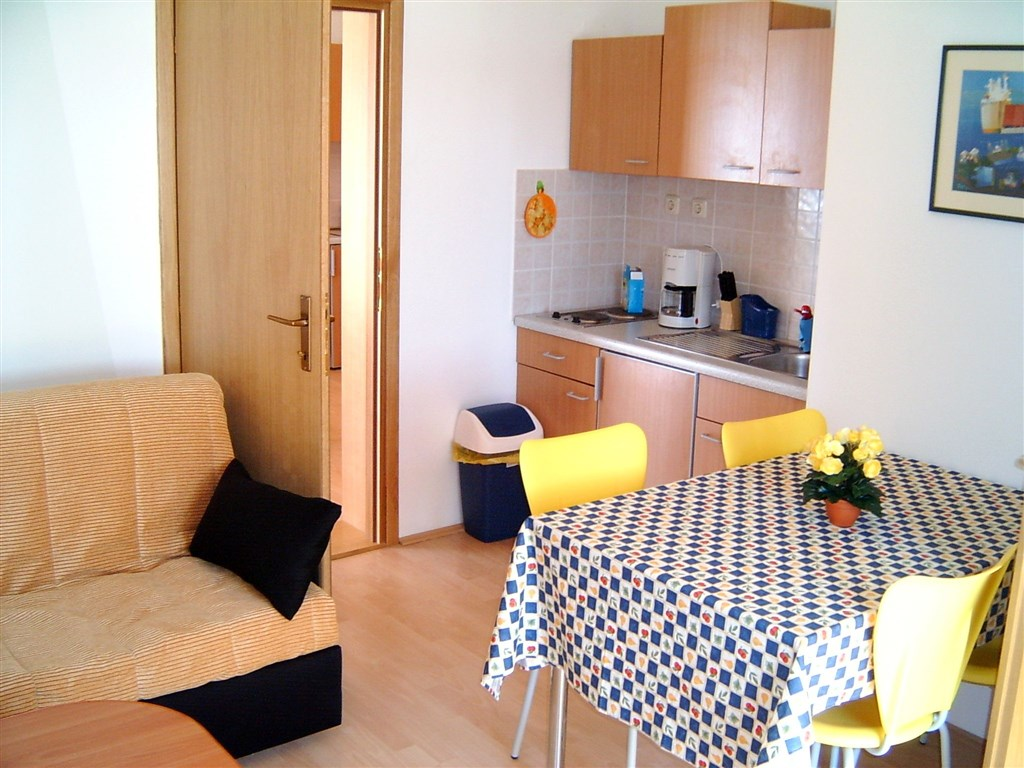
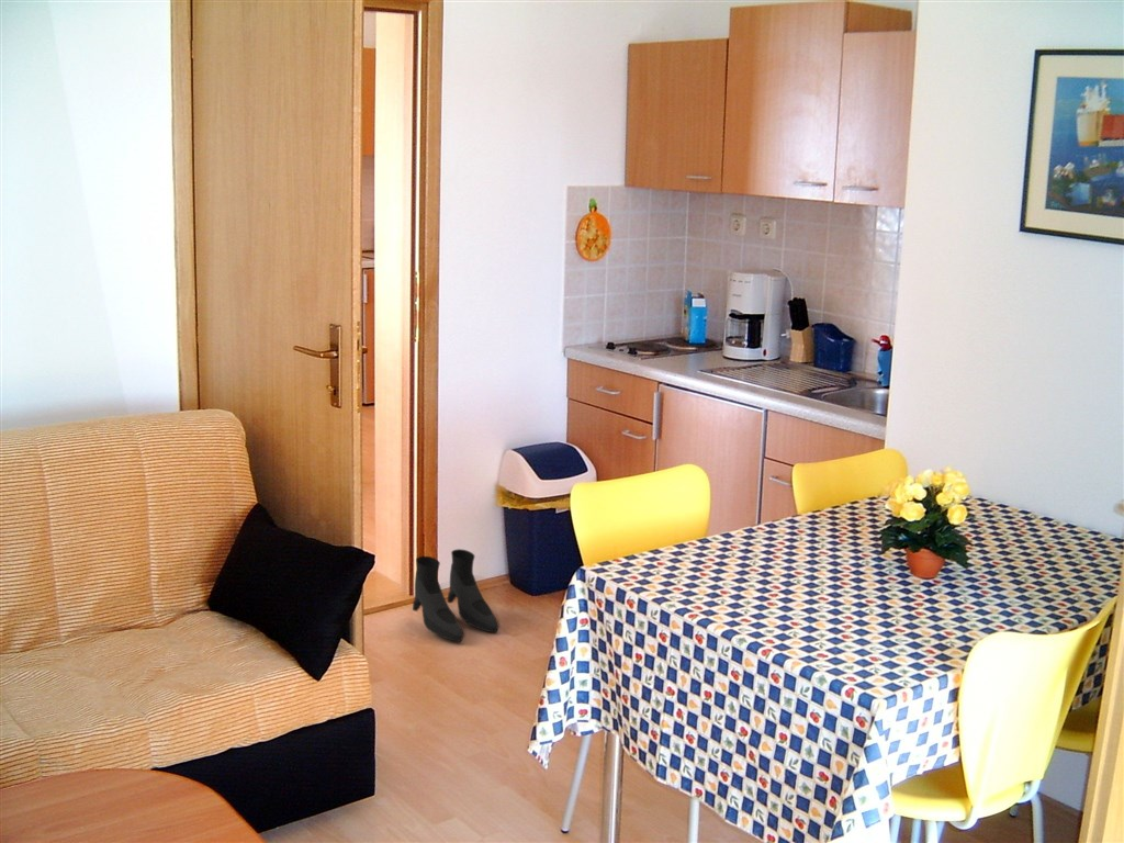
+ boots [412,548,501,643]
